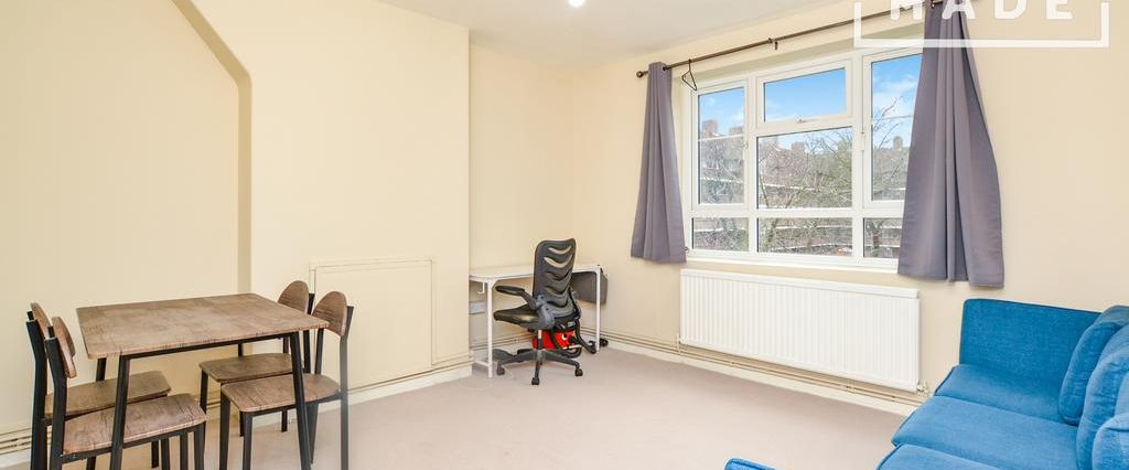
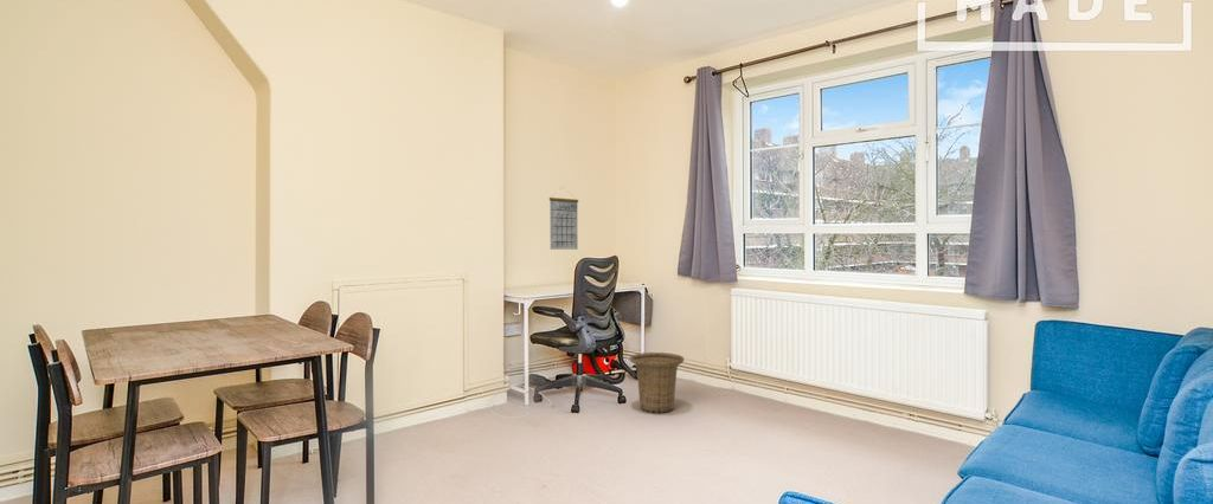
+ calendar [548,186,579,251]
+ basket [629,351,685,414]
